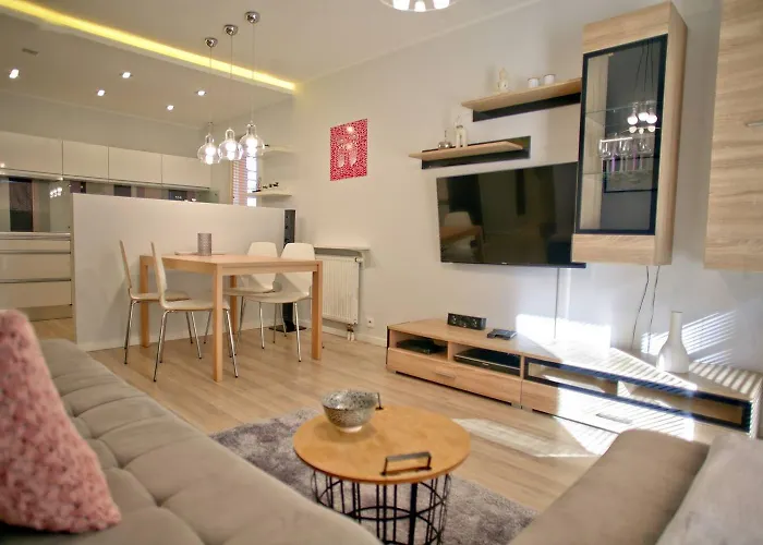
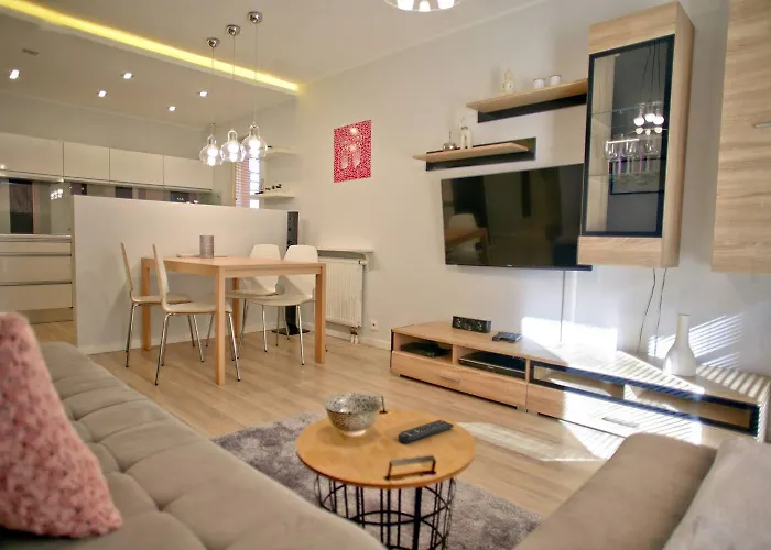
+ remote control [397,419,455,444]
